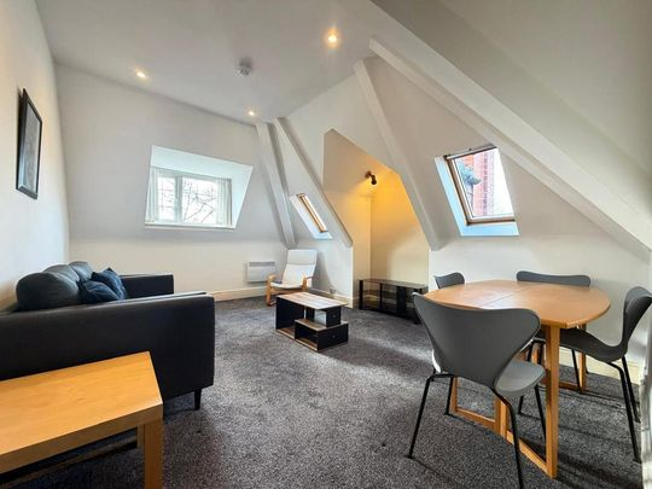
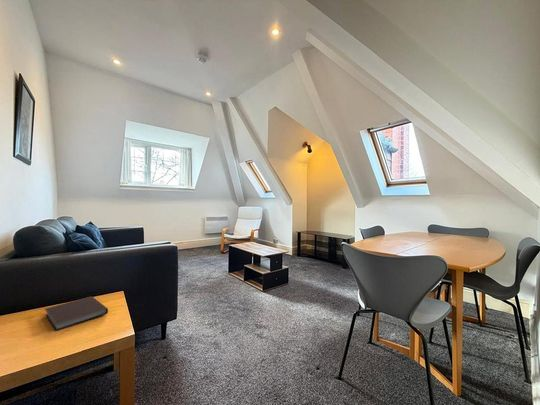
+ notebook [44,296,109,332]
